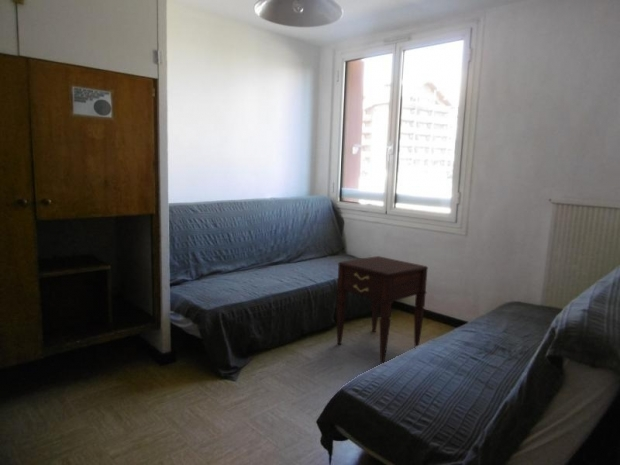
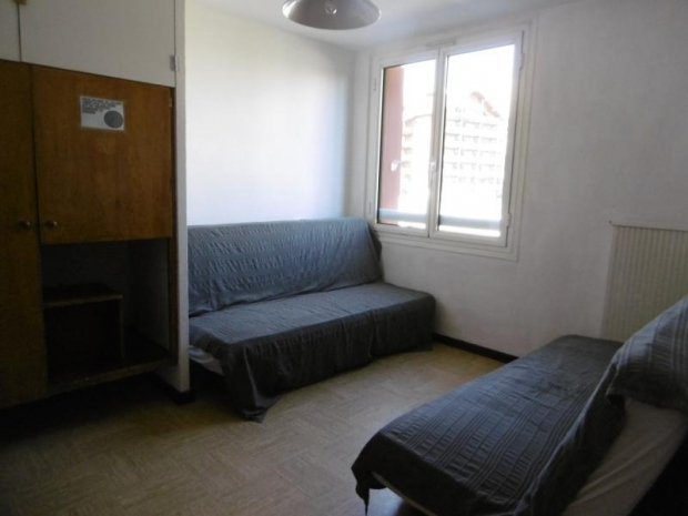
- nightstand [335,255,429,364]
